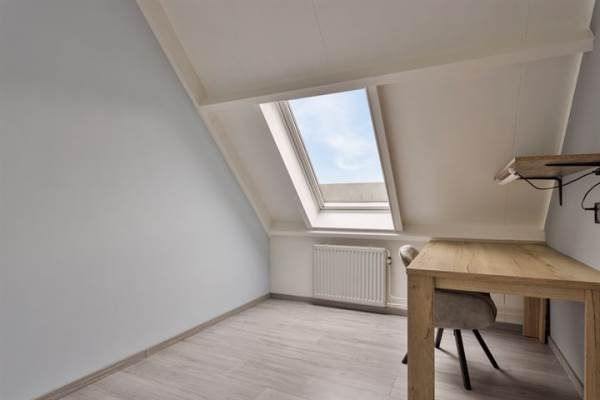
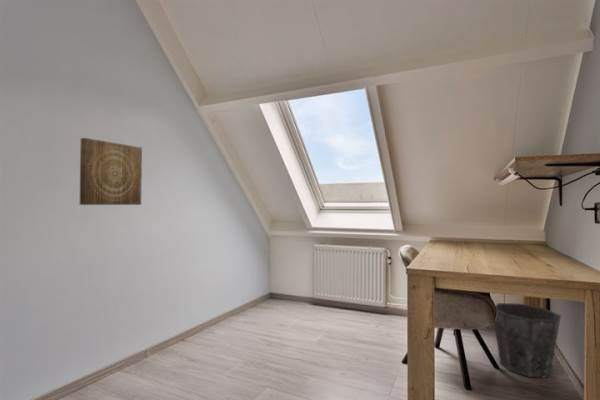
+ waste bin [493,302,562,379]
+ wall art [79,137,143,206]
